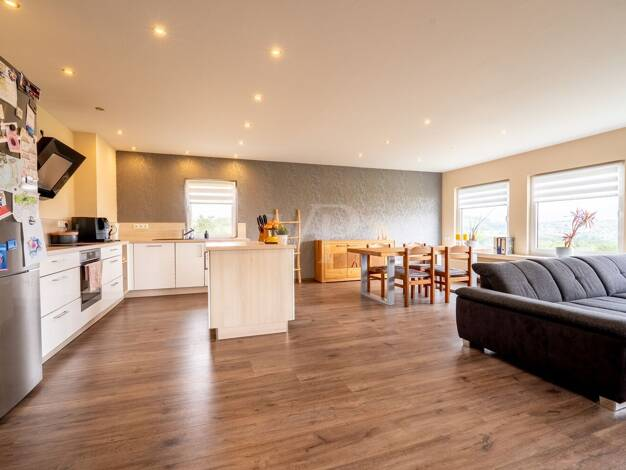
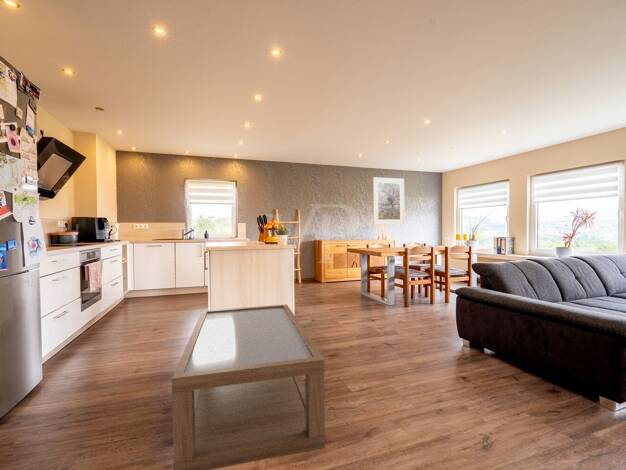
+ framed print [372,176,405,226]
+ coffee table [171,304,326,470]
